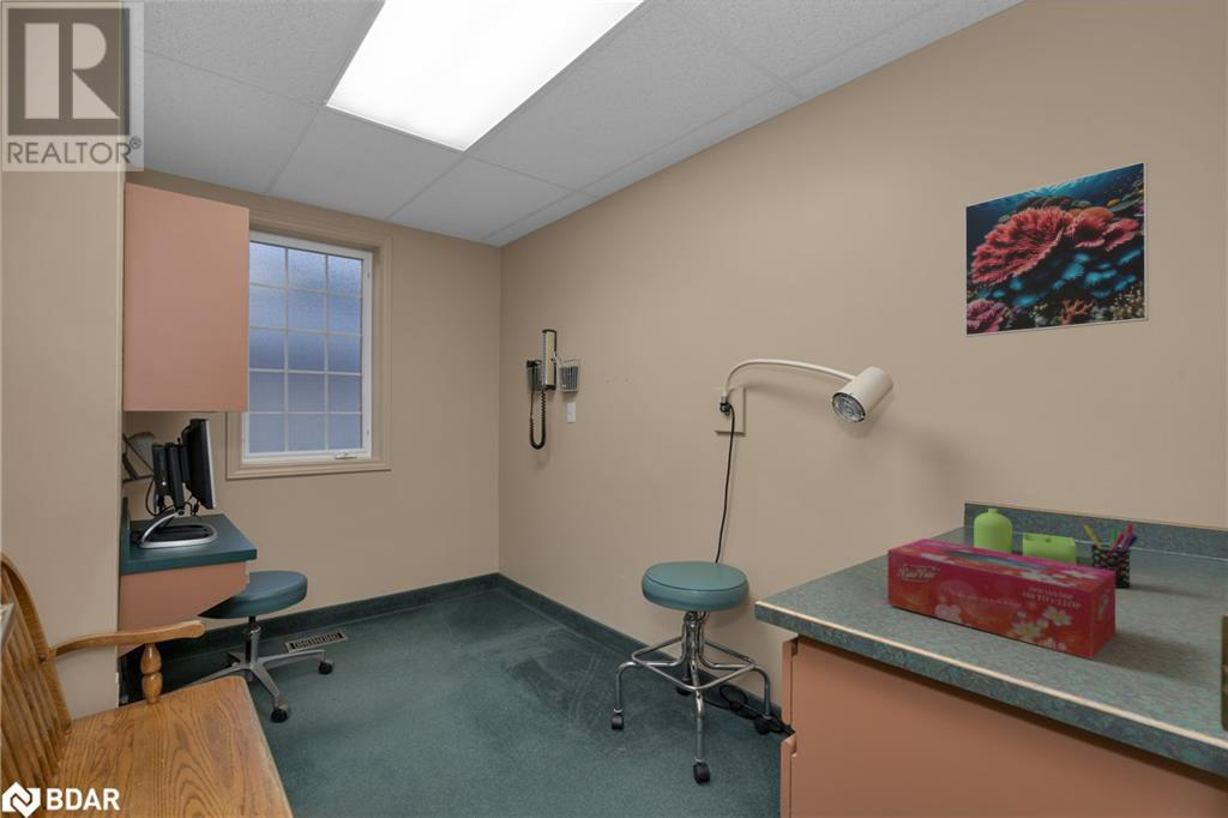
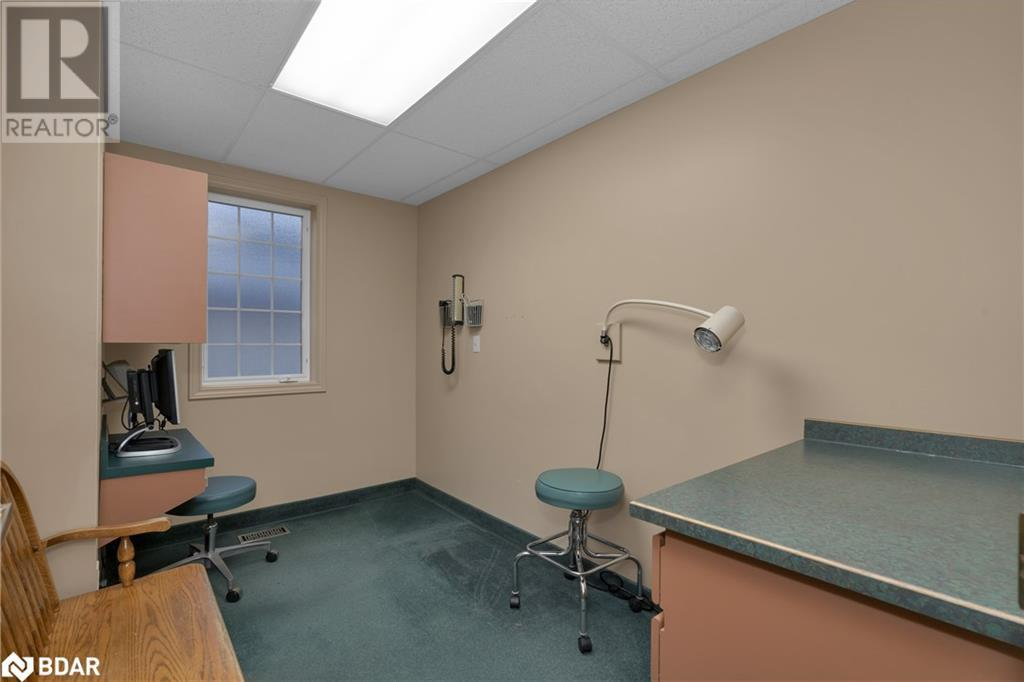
- soap dispenser [973,507,1077,565]
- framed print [963,160,1150,338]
- pen holder [1083,523,1139,589]
- tissue box [886,537,1116,661]
